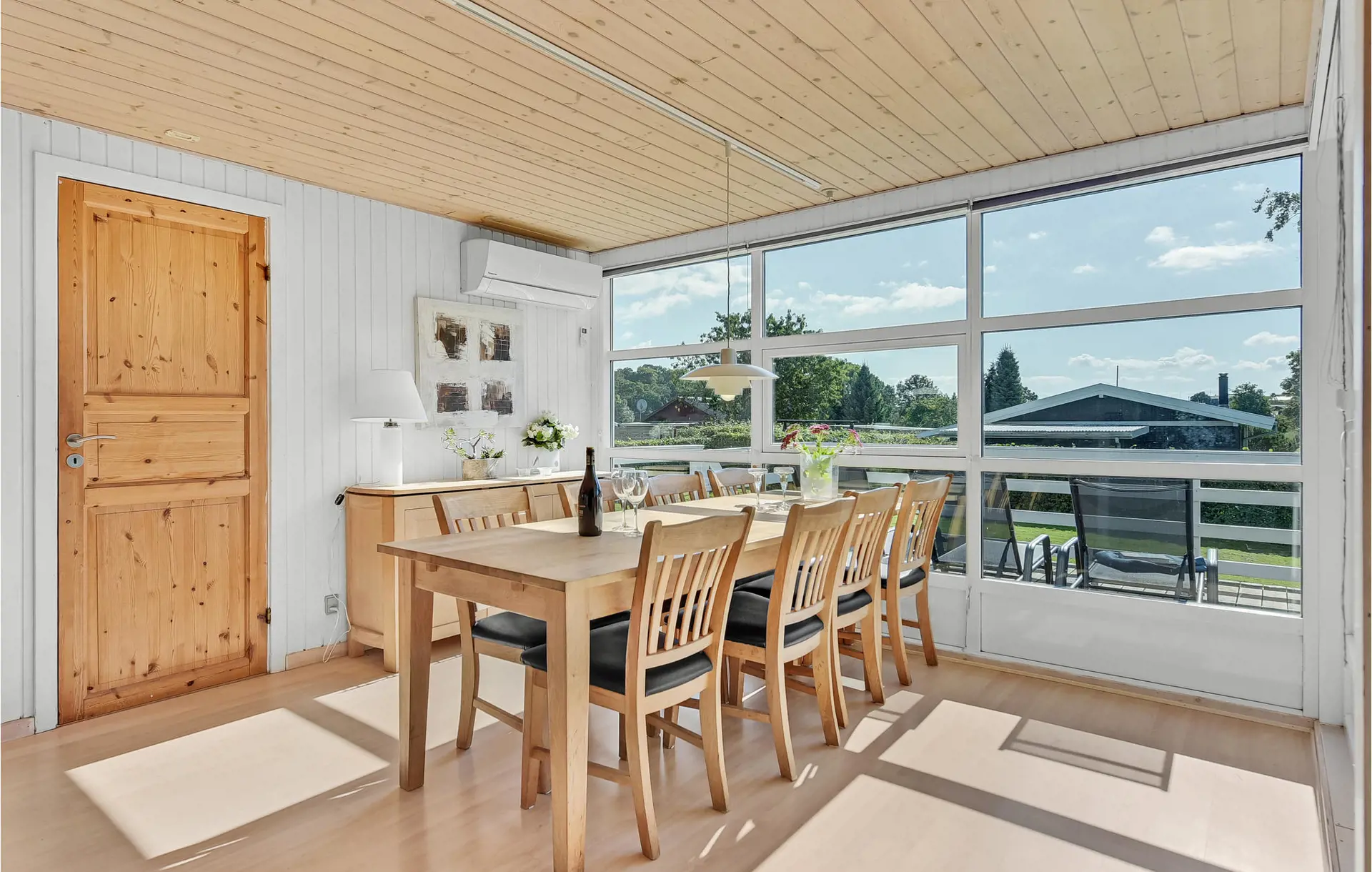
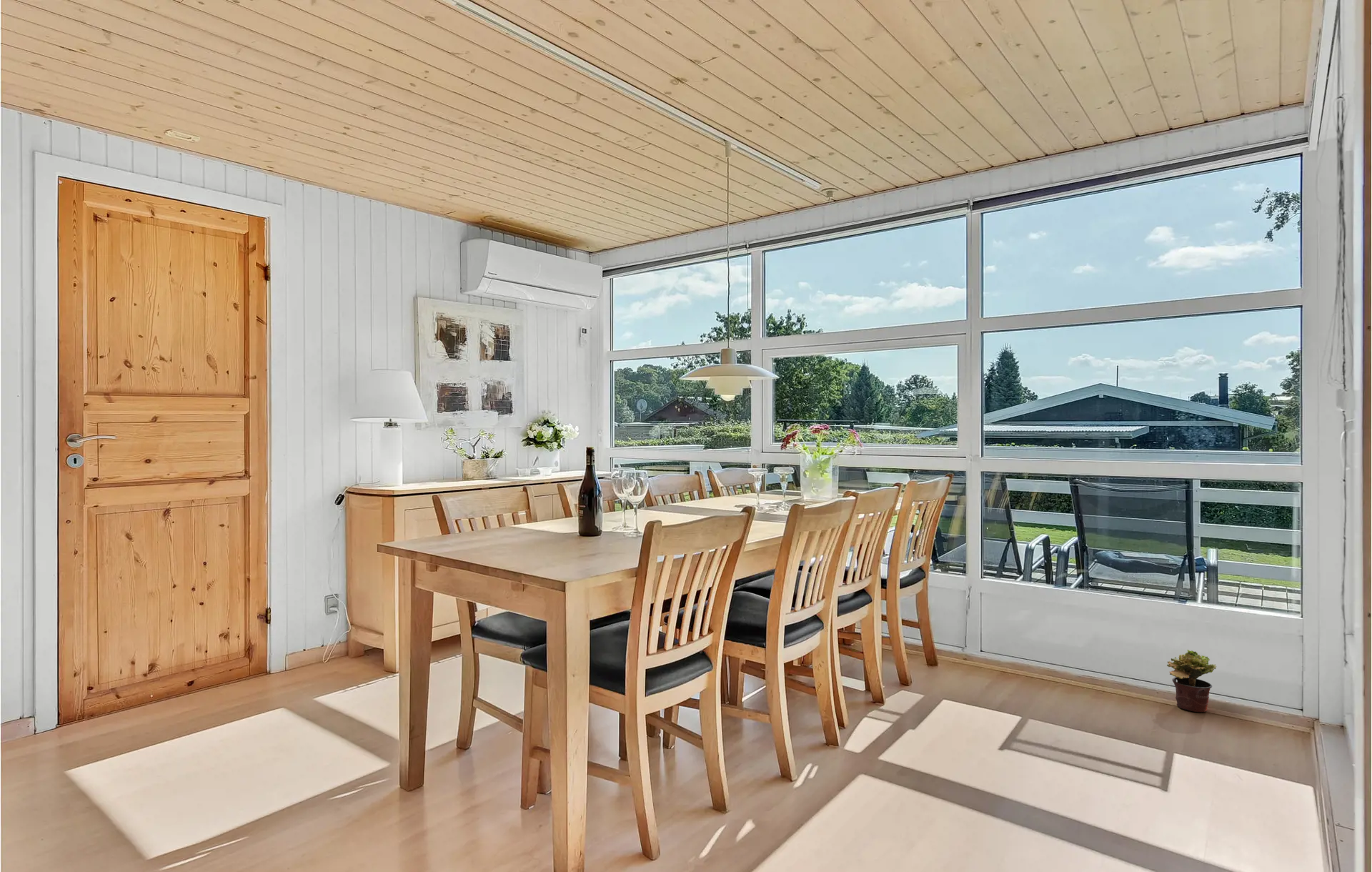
+ potted plant [1166,649,1217,713]
